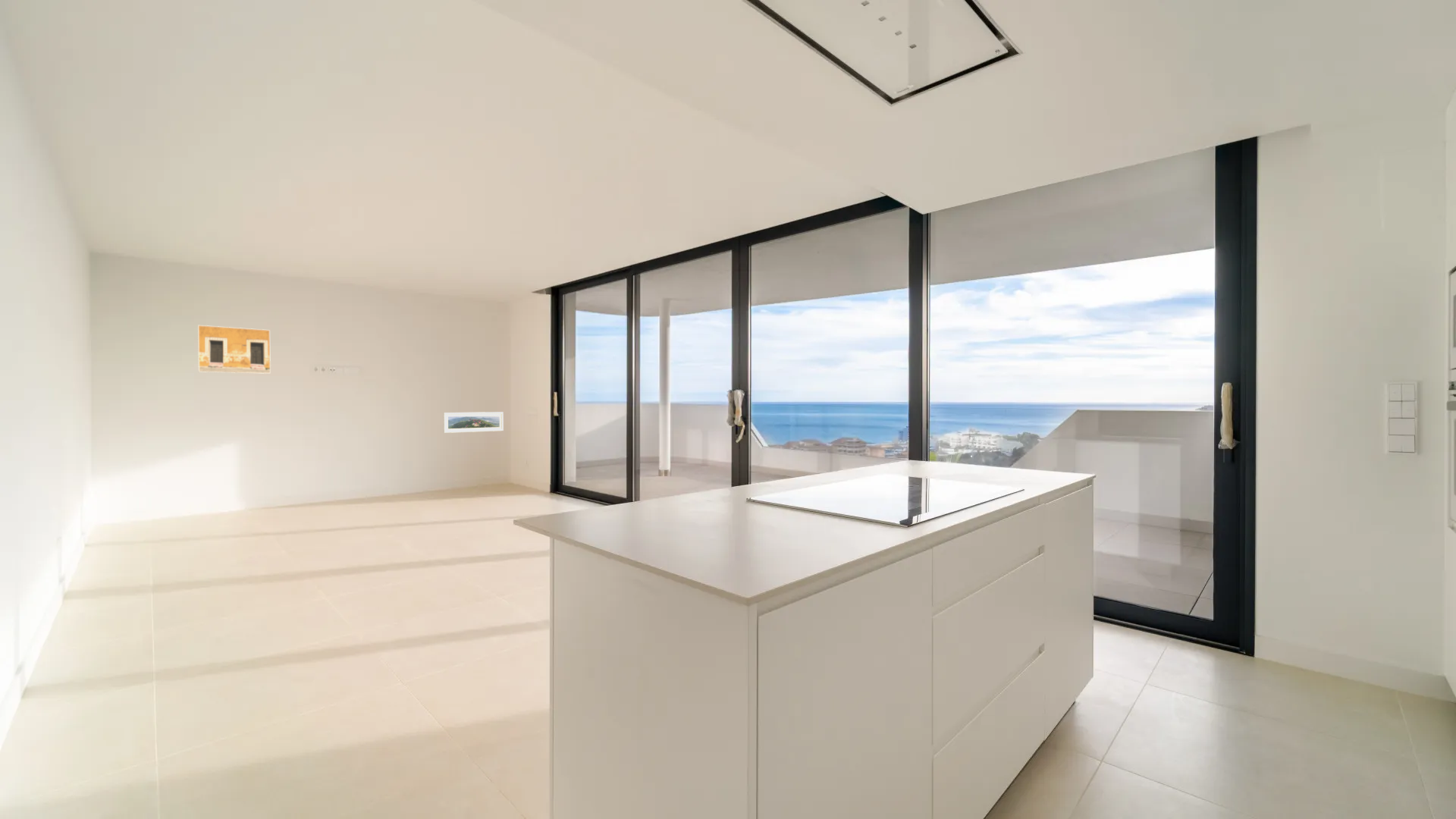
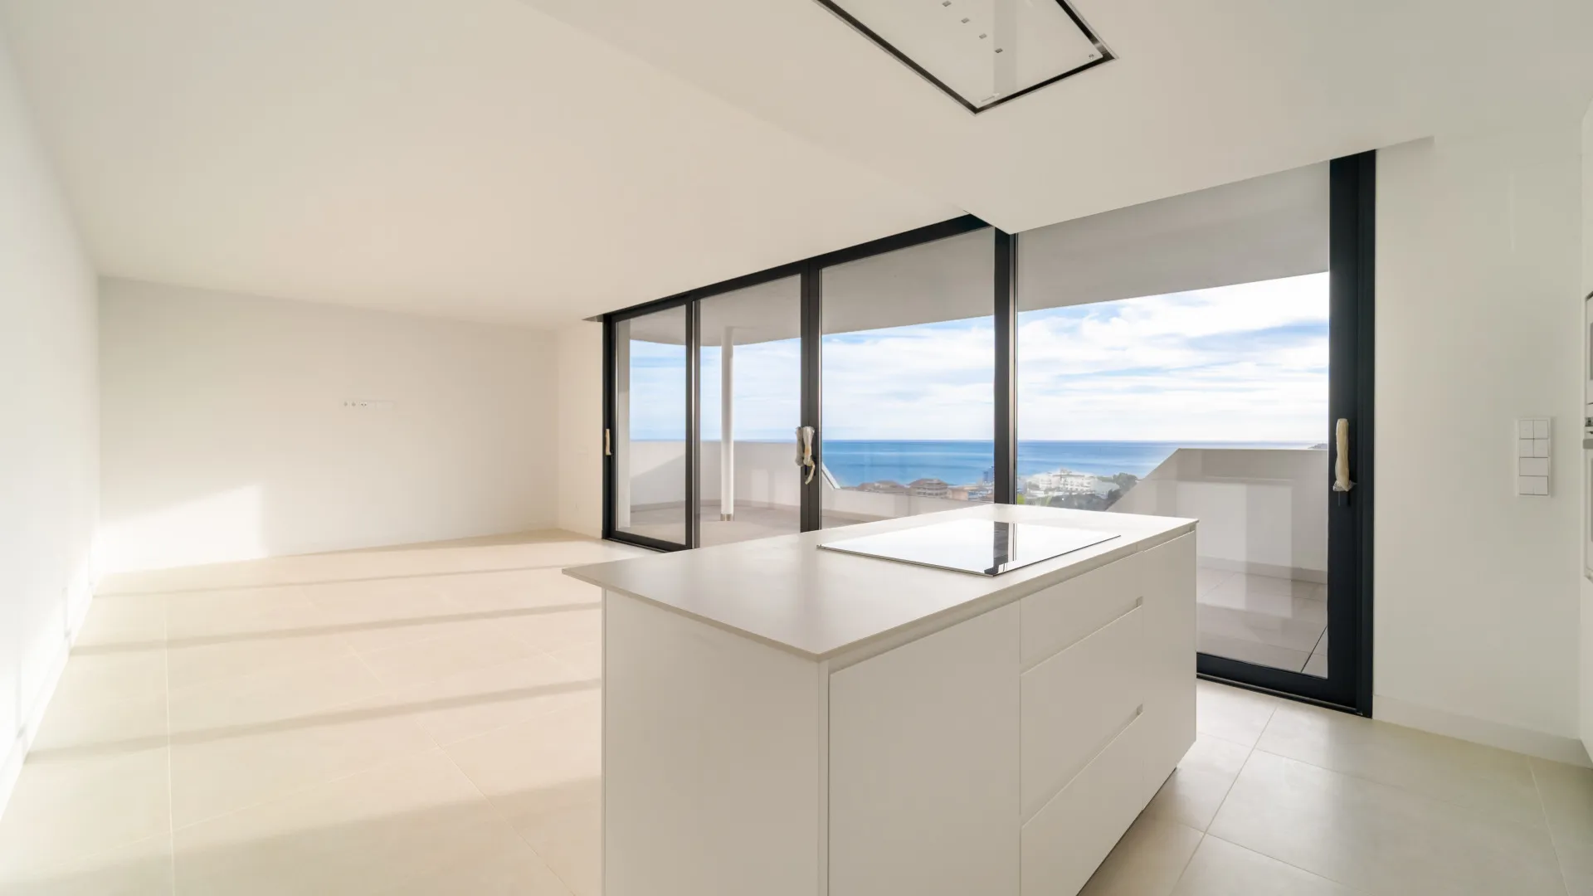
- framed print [197,325,271,375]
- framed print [443,411,504,434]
